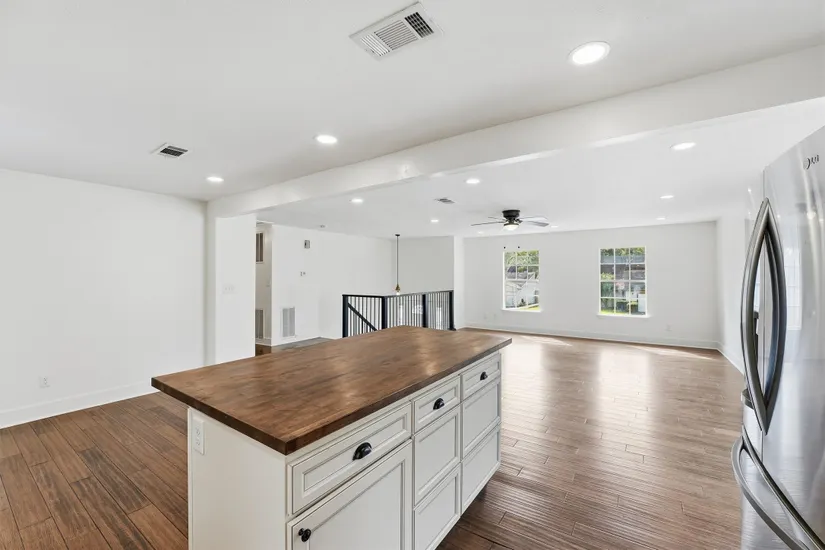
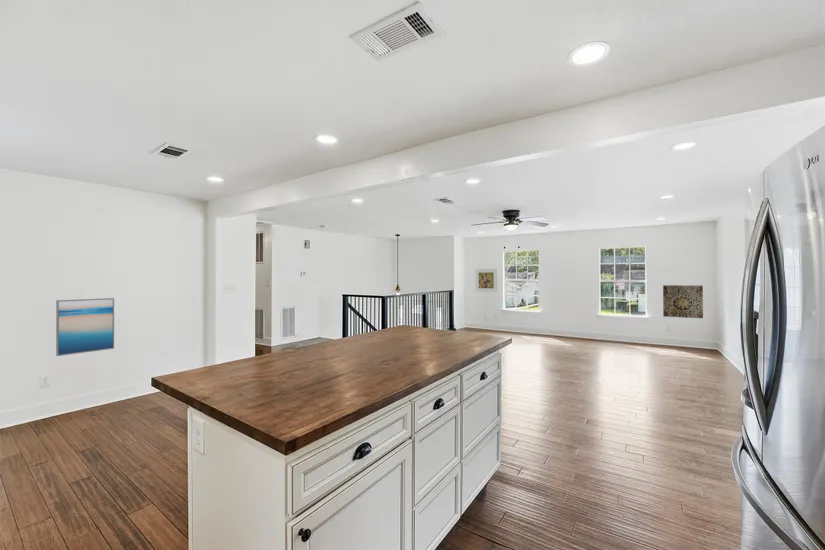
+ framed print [474,268,498,293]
+ wall art [55,297,115,357]
+ wall art [662,284,704,319]
